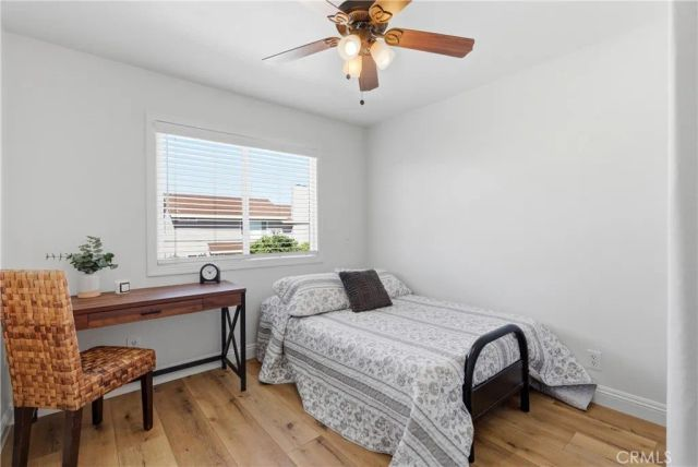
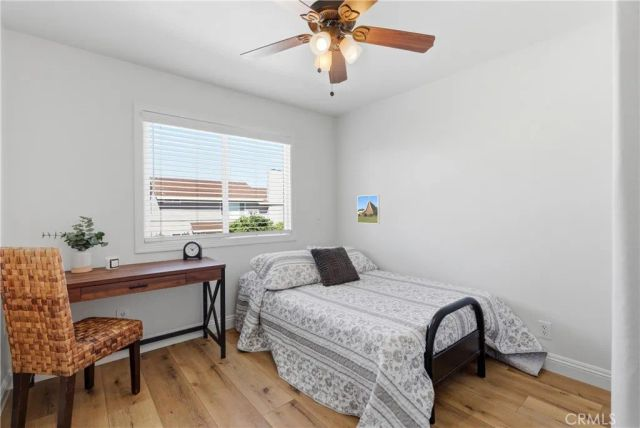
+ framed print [356,194,381,225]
